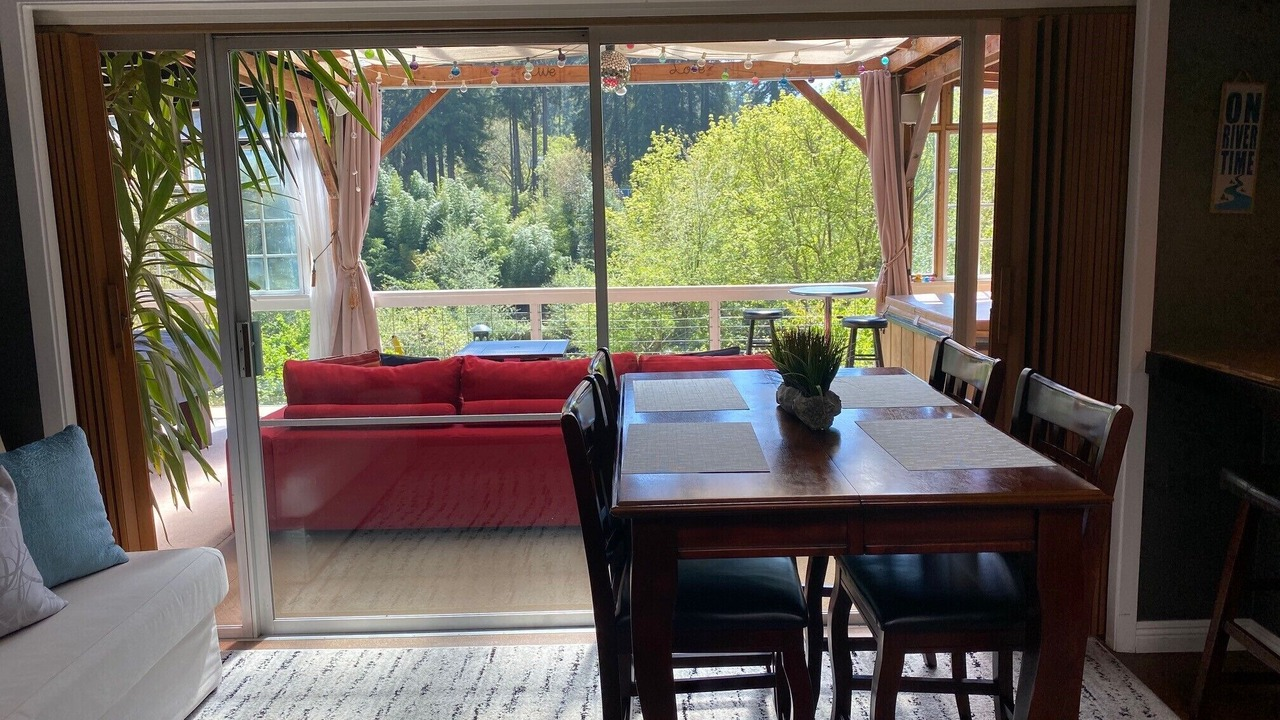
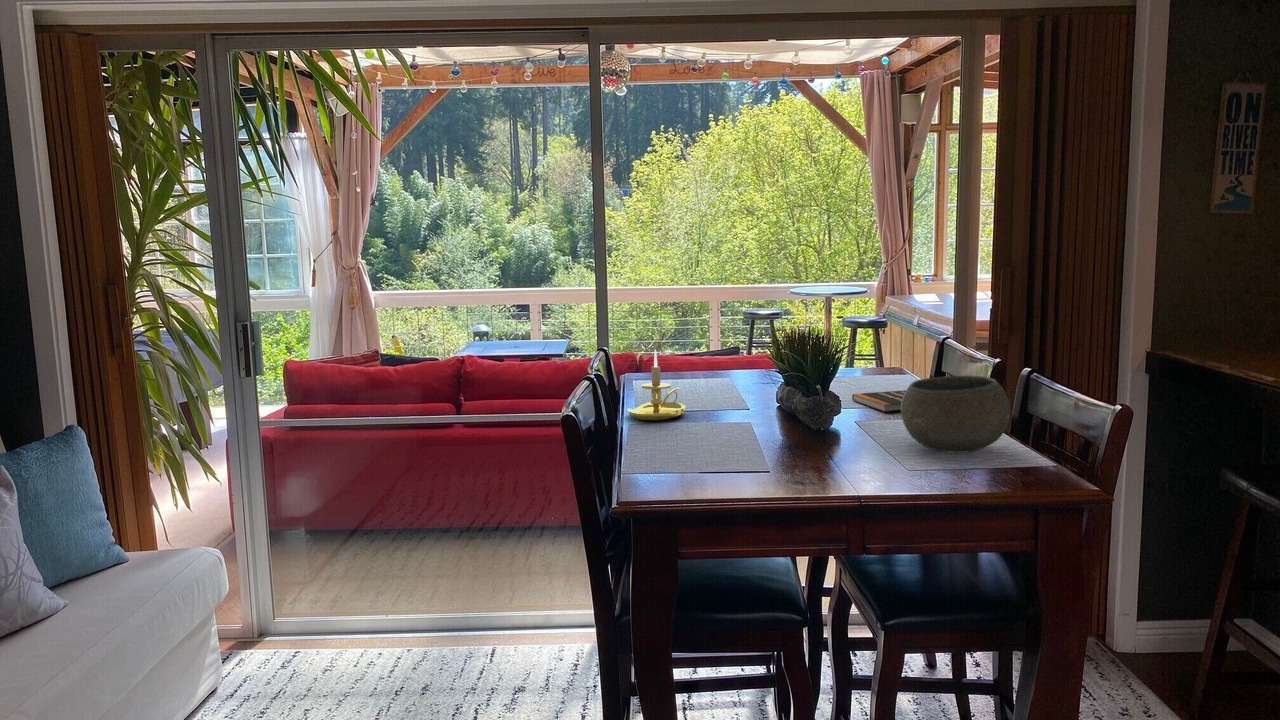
+ candle holder [627,348,686,421]
+ book [851,389,906,412]
+ bowl [900,375,1011,454]
